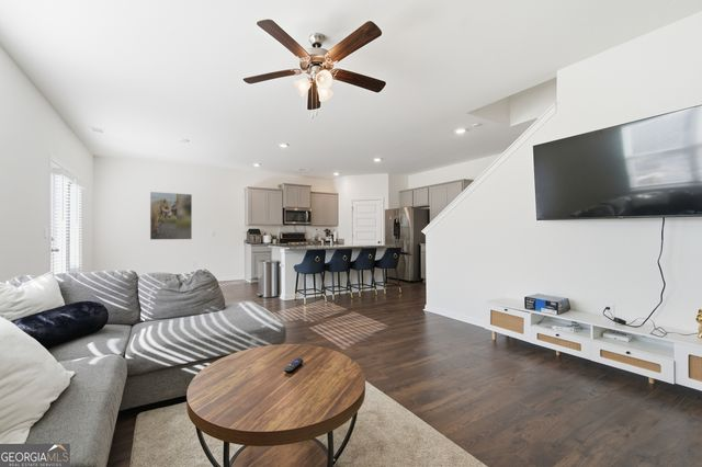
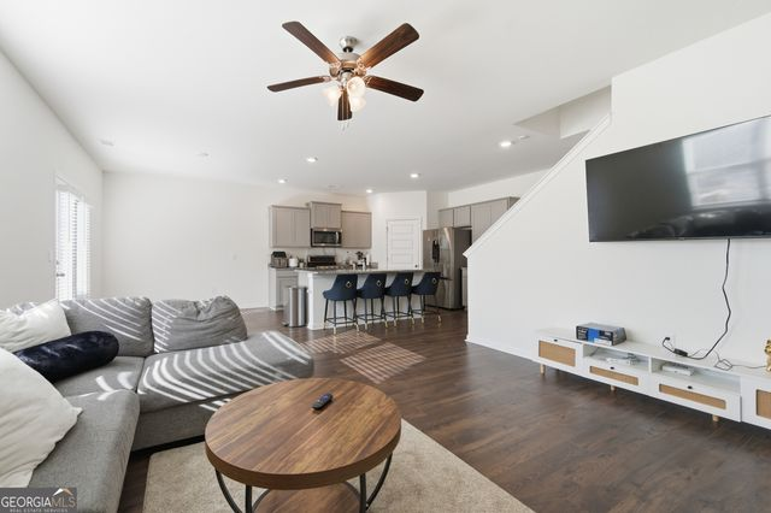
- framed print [149,191,193,241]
